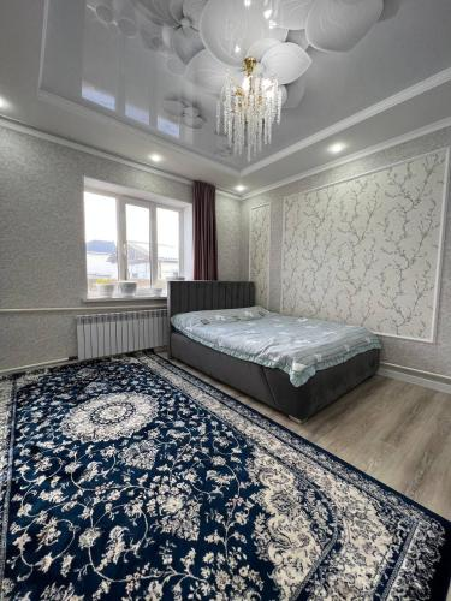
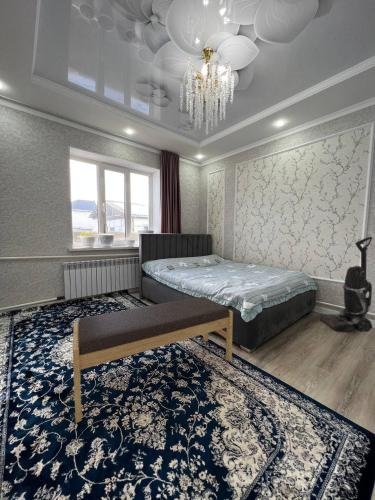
+ bench [72,295,234,424]
+ vacuum cleaner [319,236,373,333]
